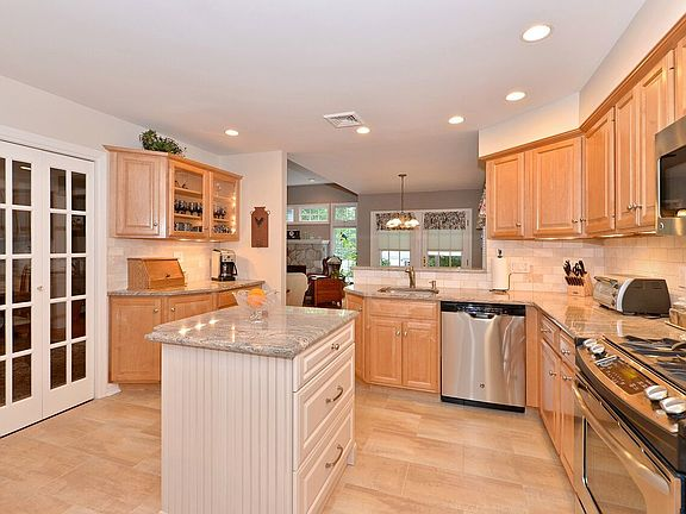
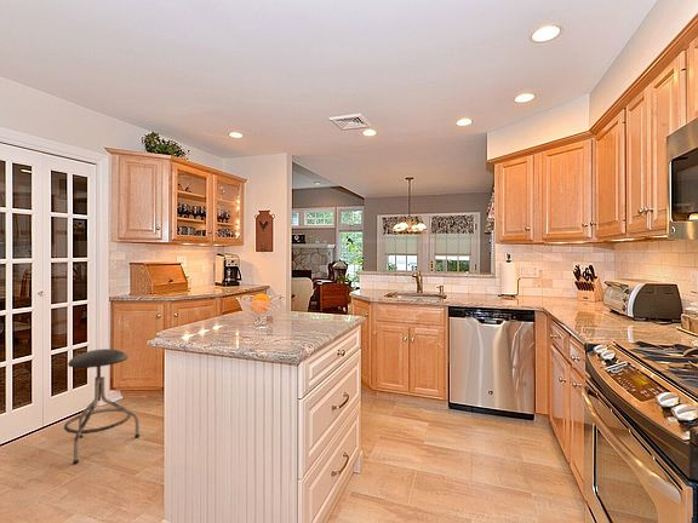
+ stool [63,347,141,465]
